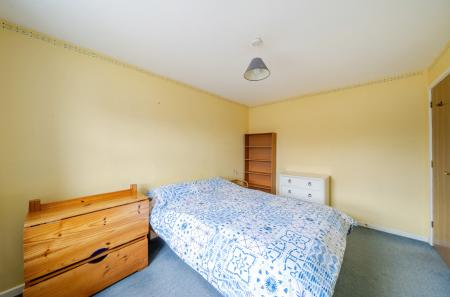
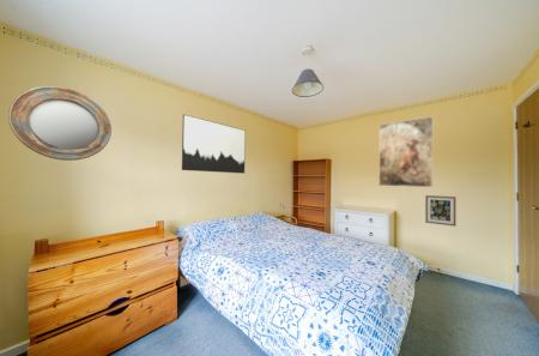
+ wall art [181,113,247,174]
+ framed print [377,115,434,188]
+ home mirror [7,85,113,162]
+ wall art [424,194,458,228]
